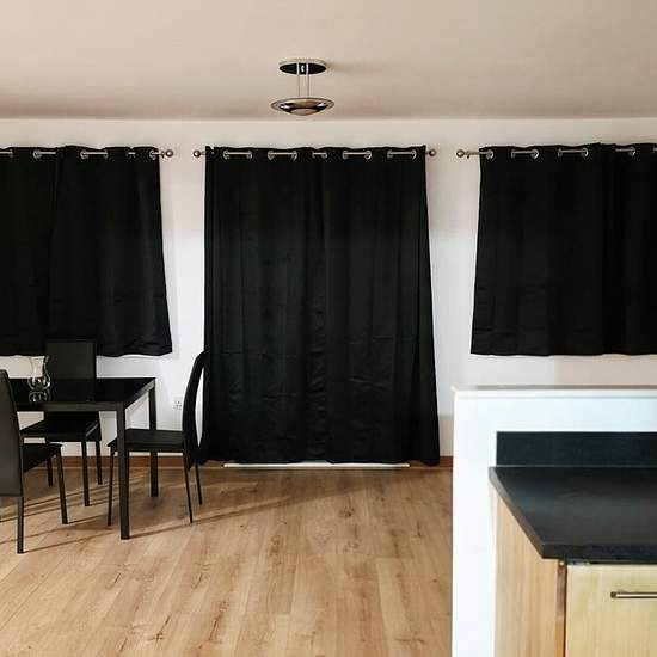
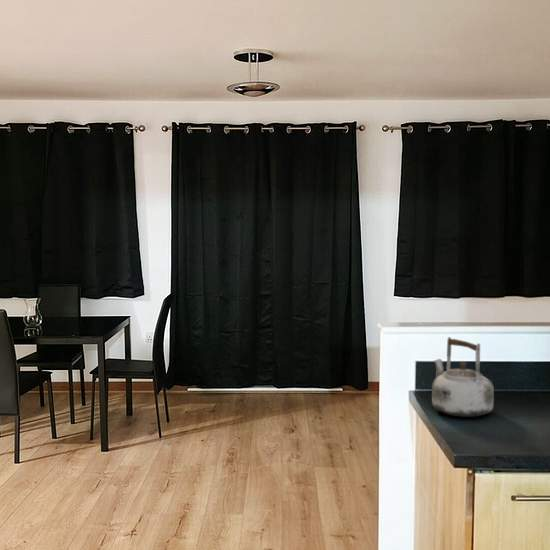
+ kettle [431,336,495,418]
